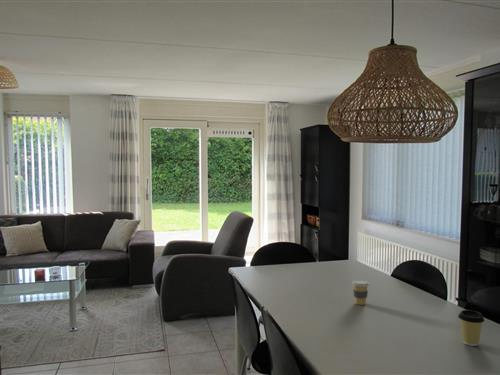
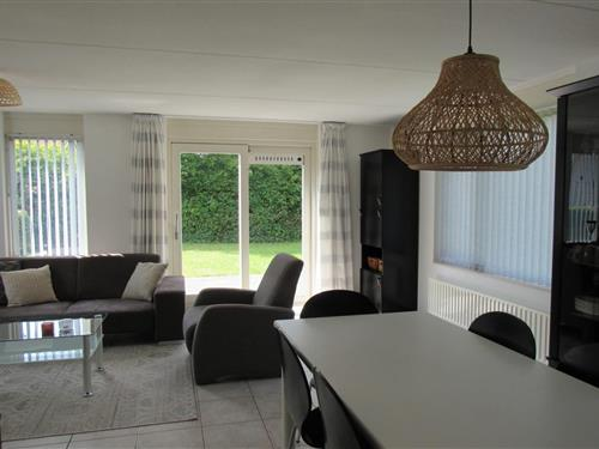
- coffee cup [351,279,370,306]
- coffee cup [457,309,485,347]
